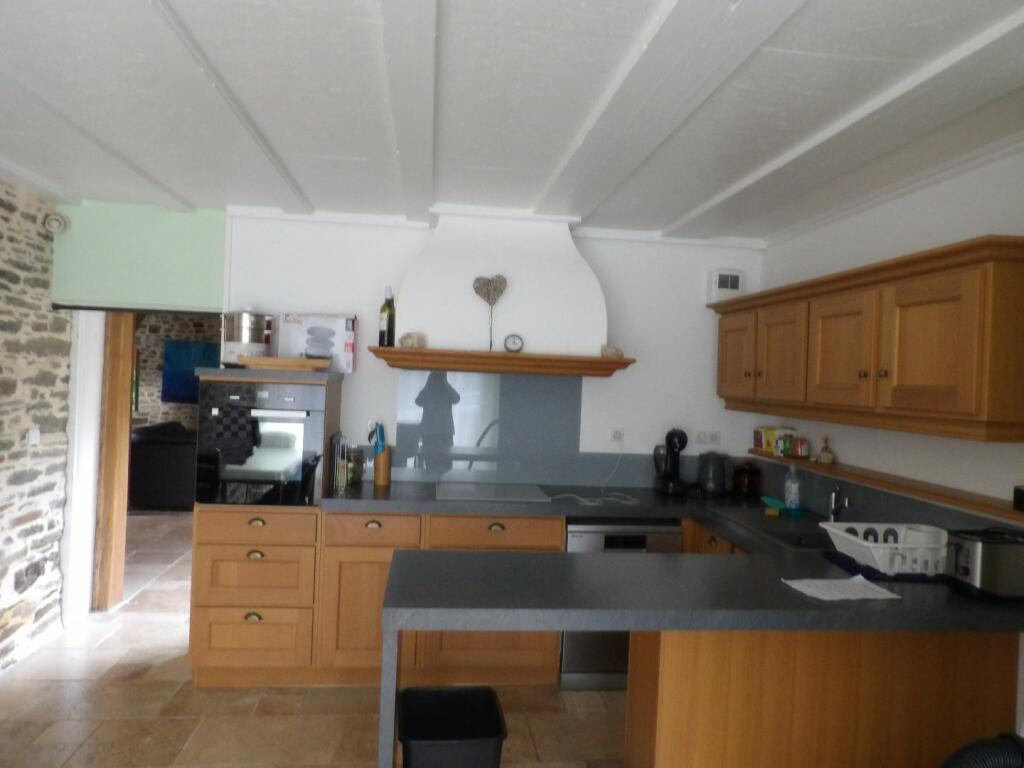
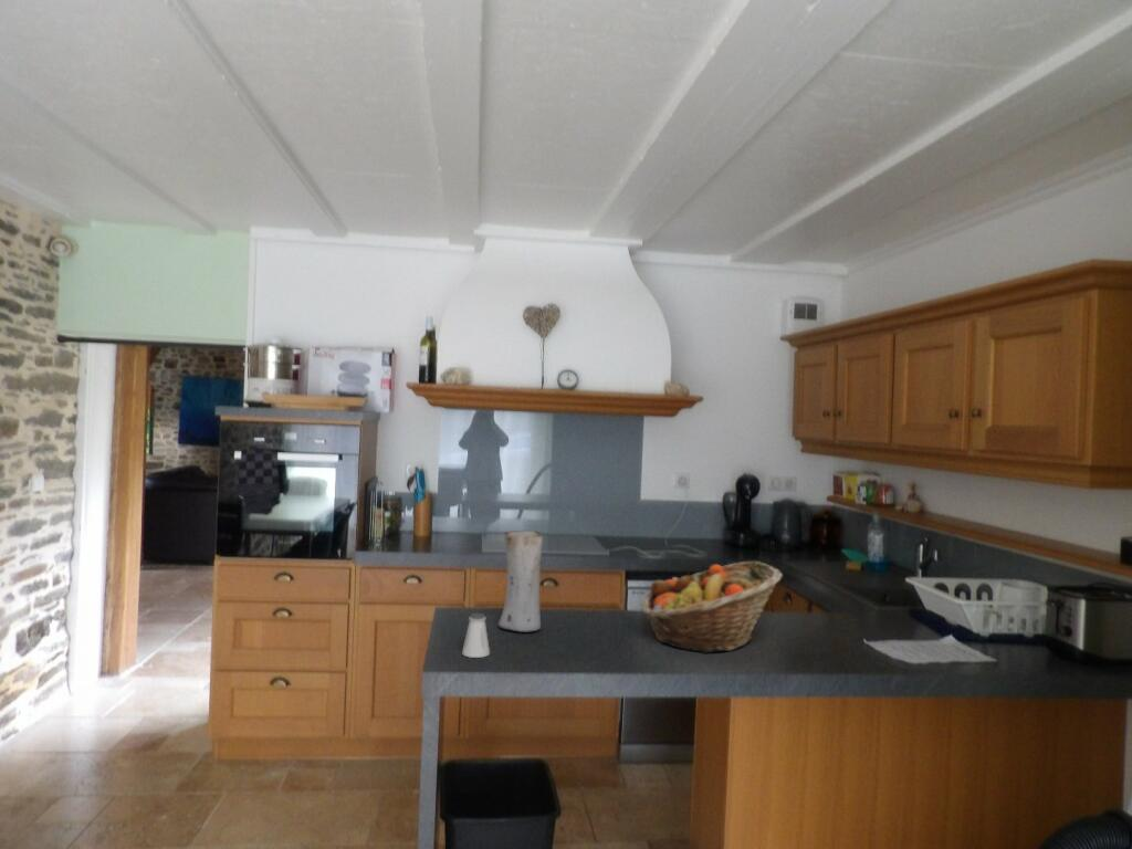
+ fruit basket [641,559,784,654]
+ vase [496,530,544,633]
+ saltshaker [461,612,491,659]
